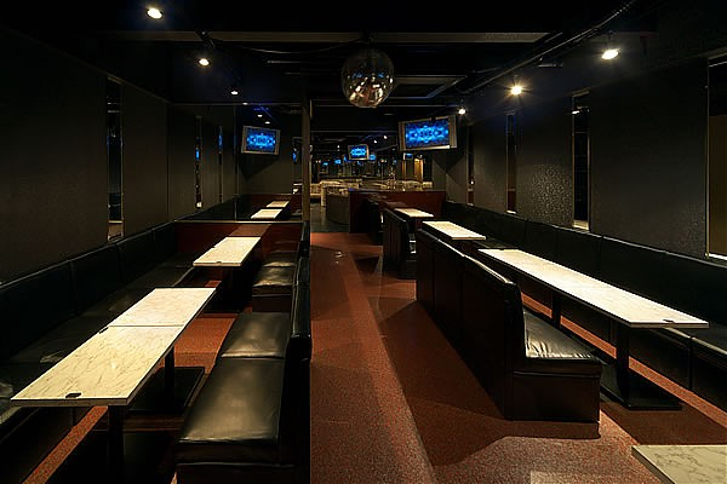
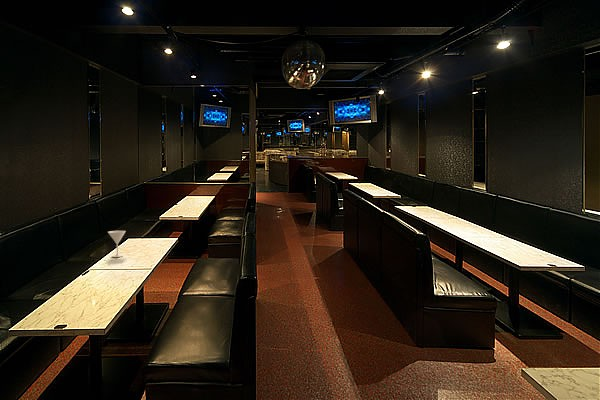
+ martini glass [107,230,127,258]
